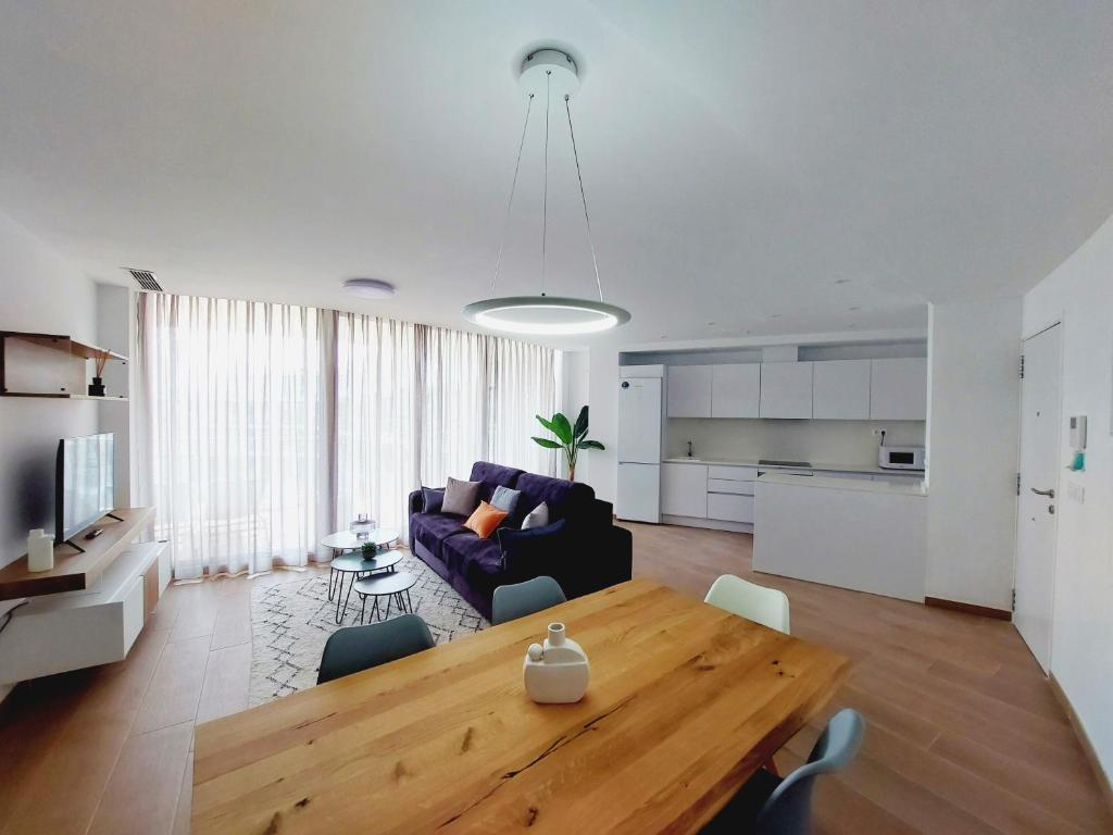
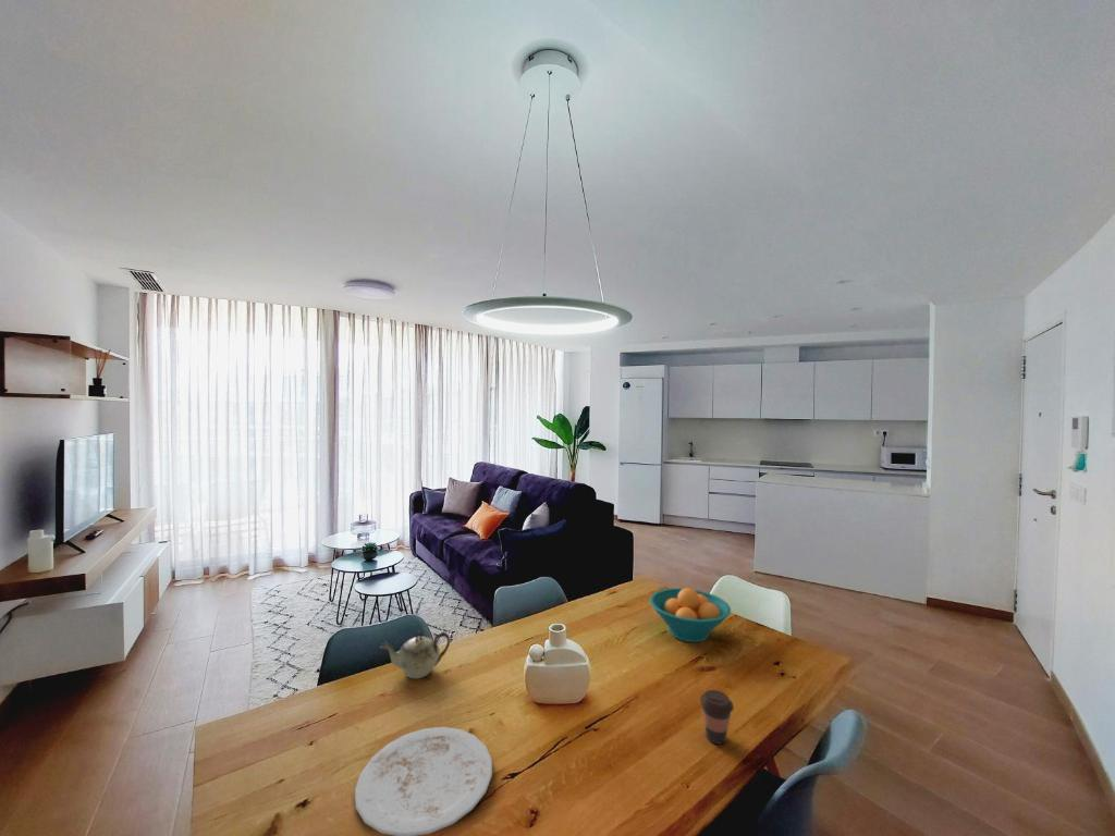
+ teapot [379,630,451,679]
+ coffee cup [699,689,735,746]
+ plate [354,726,493,836]
+ fruit bowl [649,587,732,643]
